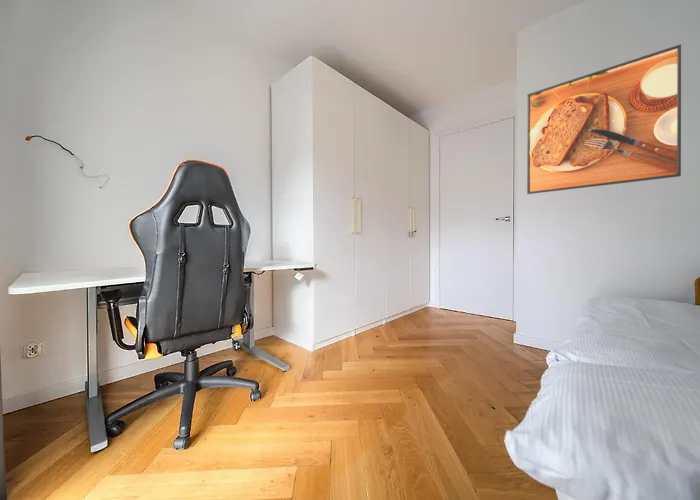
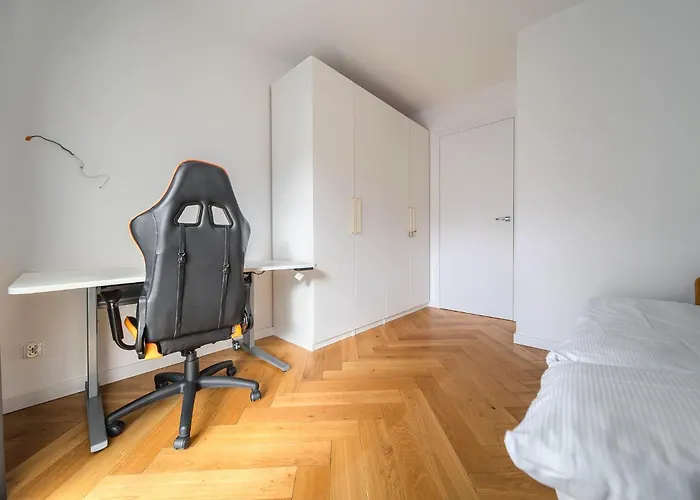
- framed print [526,43,682,195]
